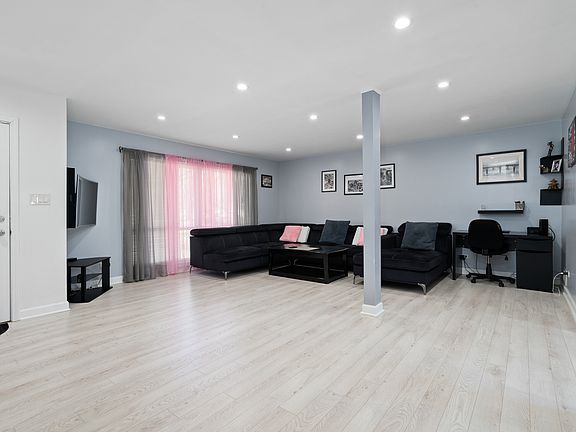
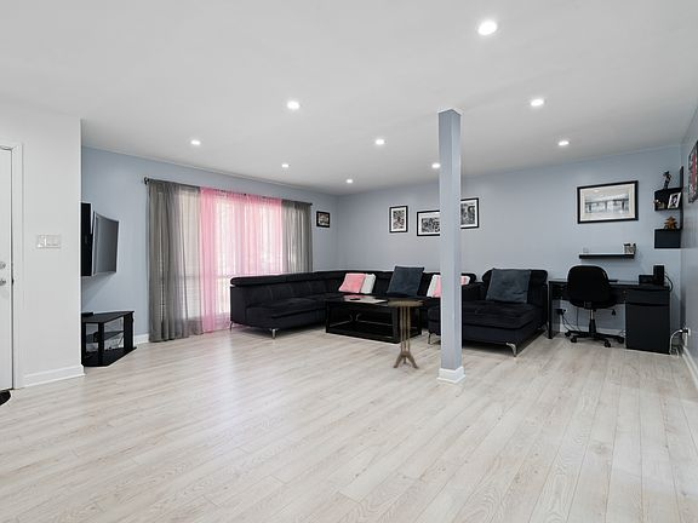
+ side table [387,300,423,369]
